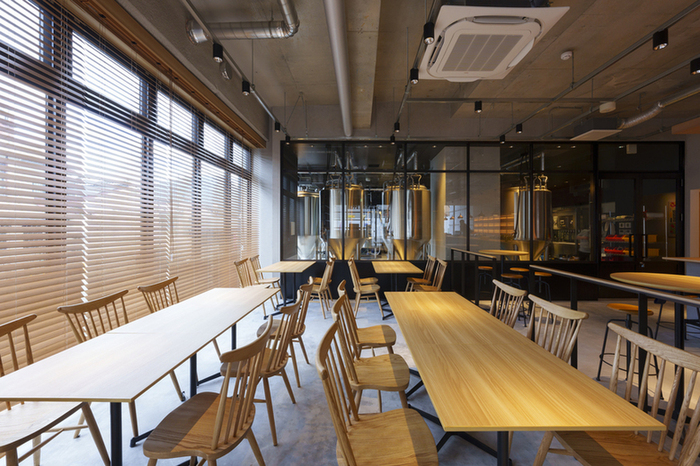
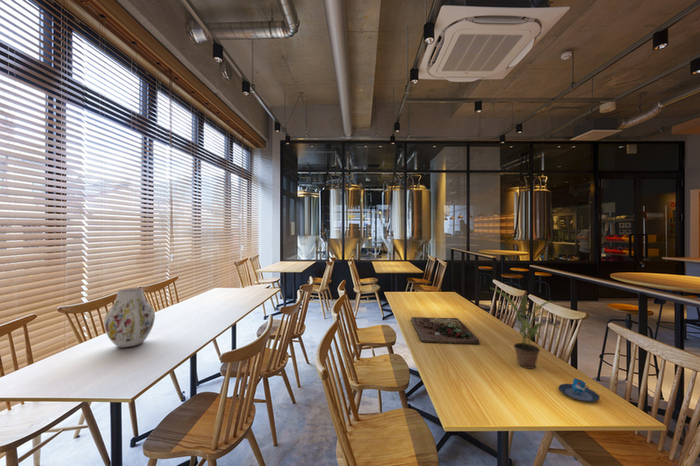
+ mug [558,378,600,403]
+ potted plant [490,287,559,370]
+ cutting board [410,316,481,345]
+ vase [103,287,156,348]
